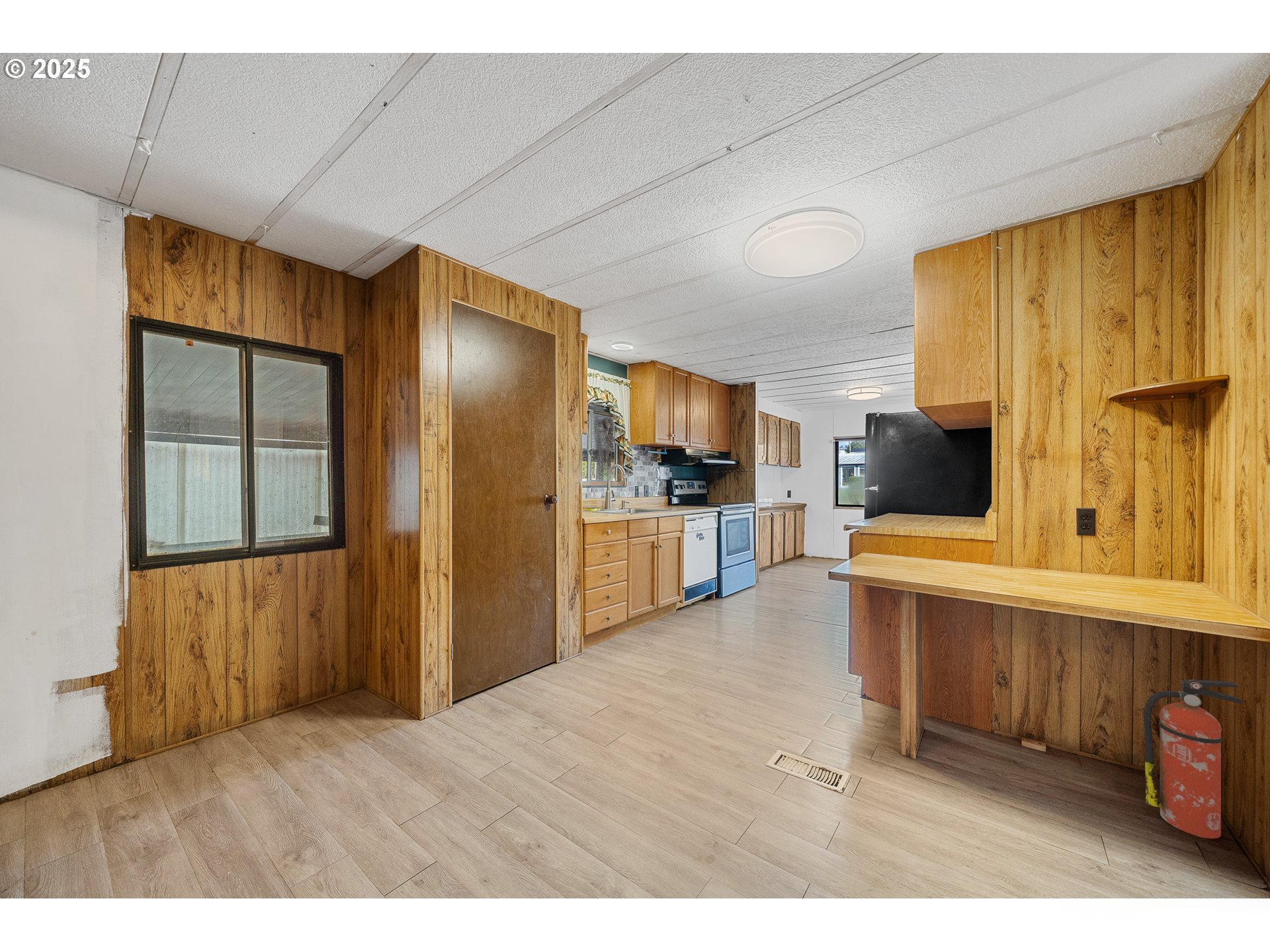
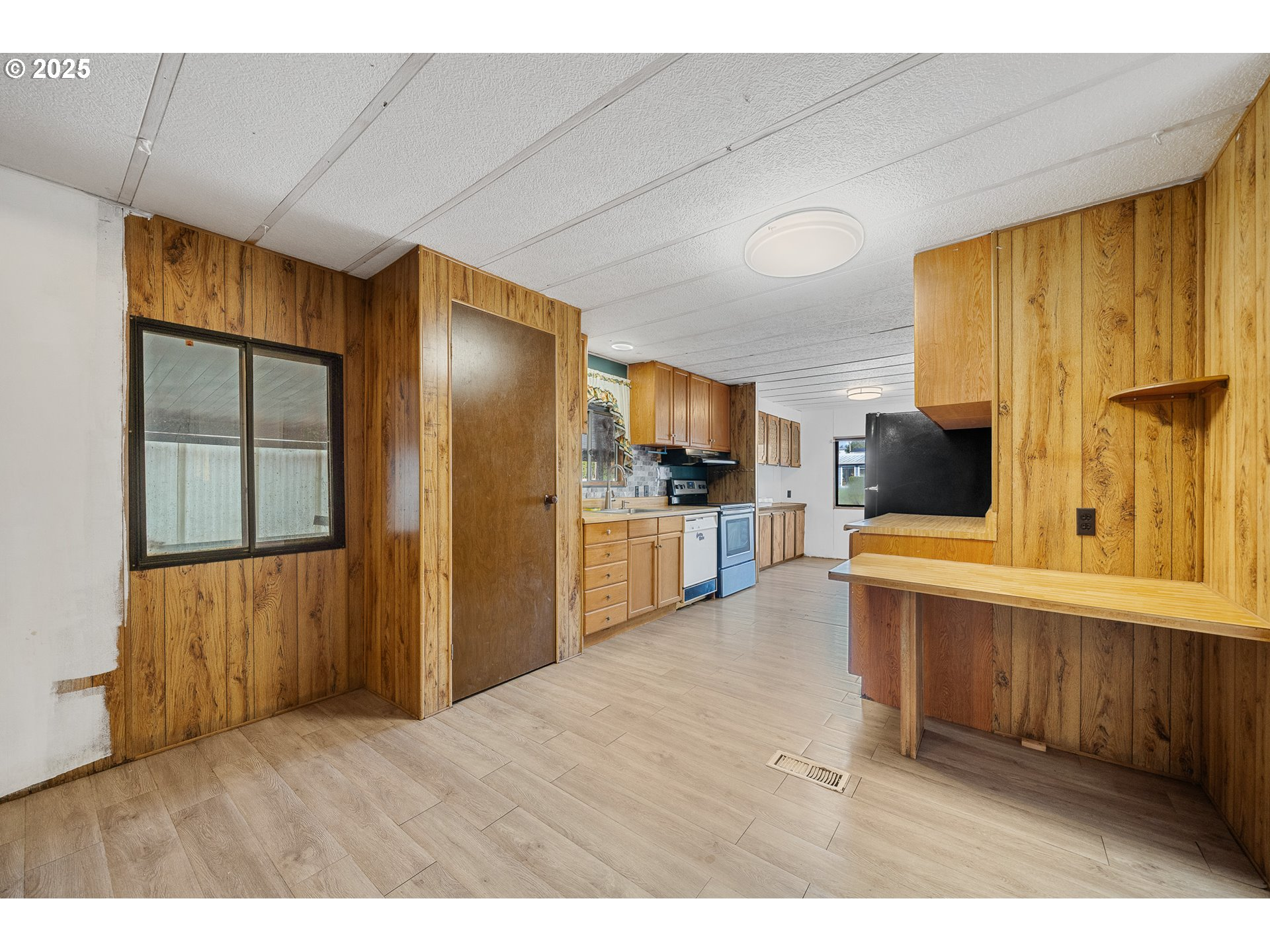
- fire extinguisher [1143,679,1243,839]
